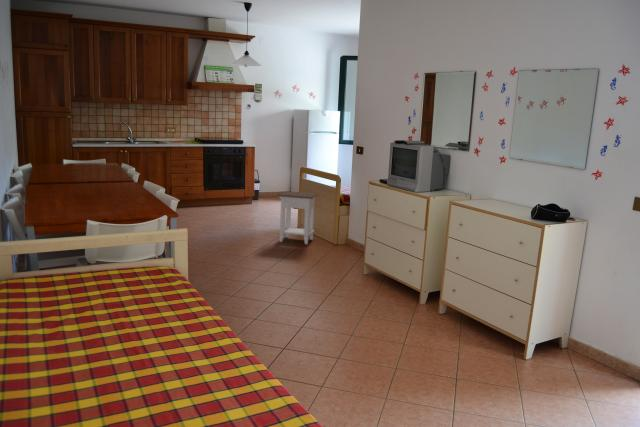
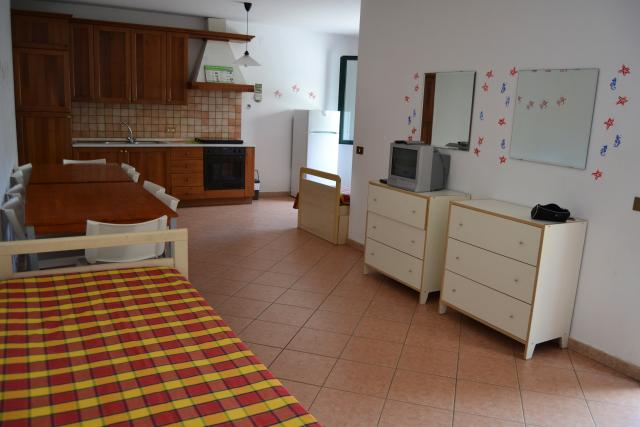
- nightstand [276,190,319,245]
